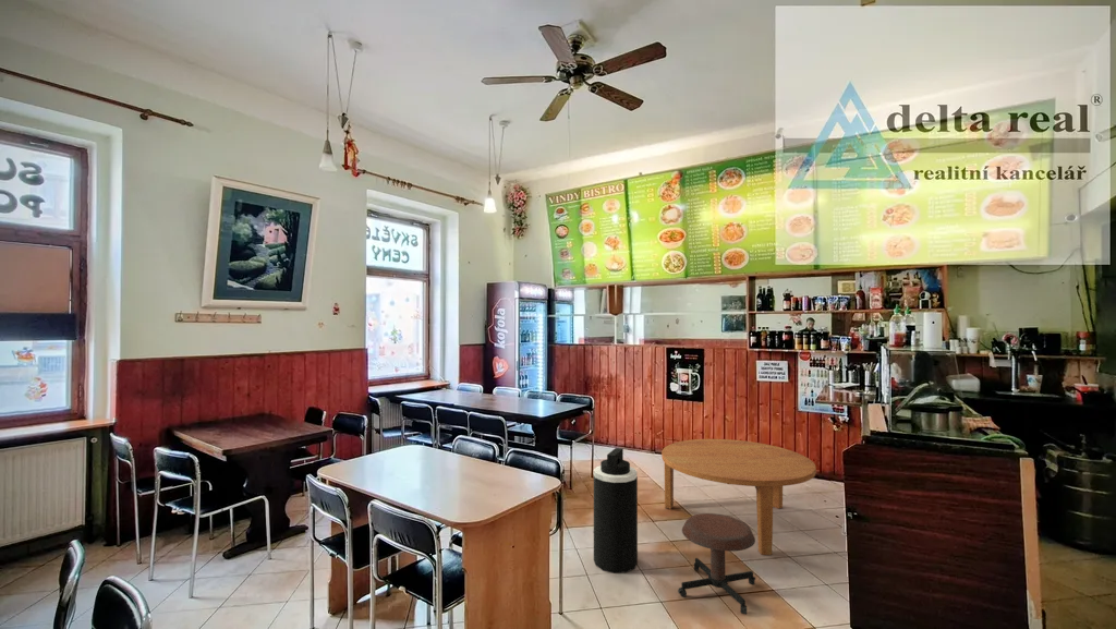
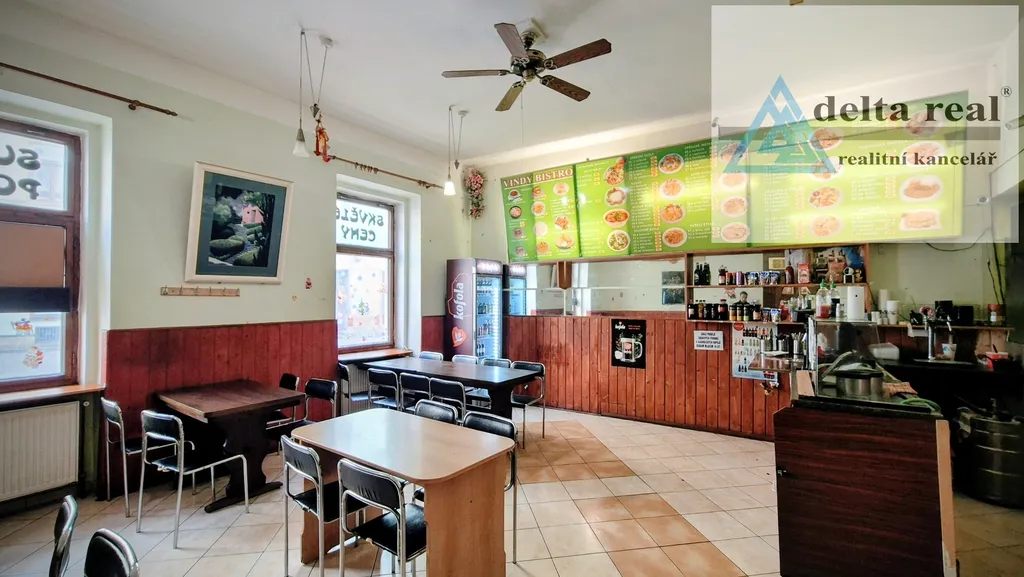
- stool [677,512,756,616]
- coffee table [660,438,817,556]
- trash can [593,447,639,574]
